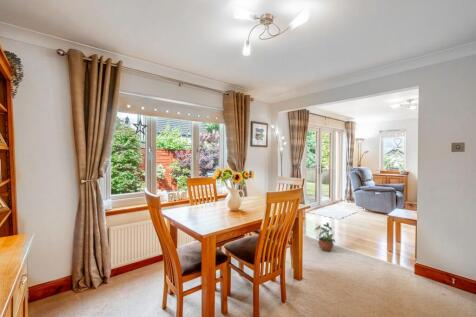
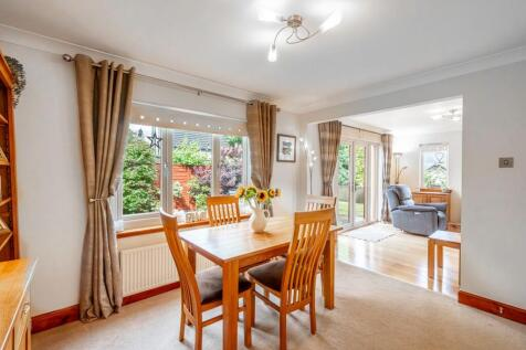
- potted plant [313,222,336,252]
